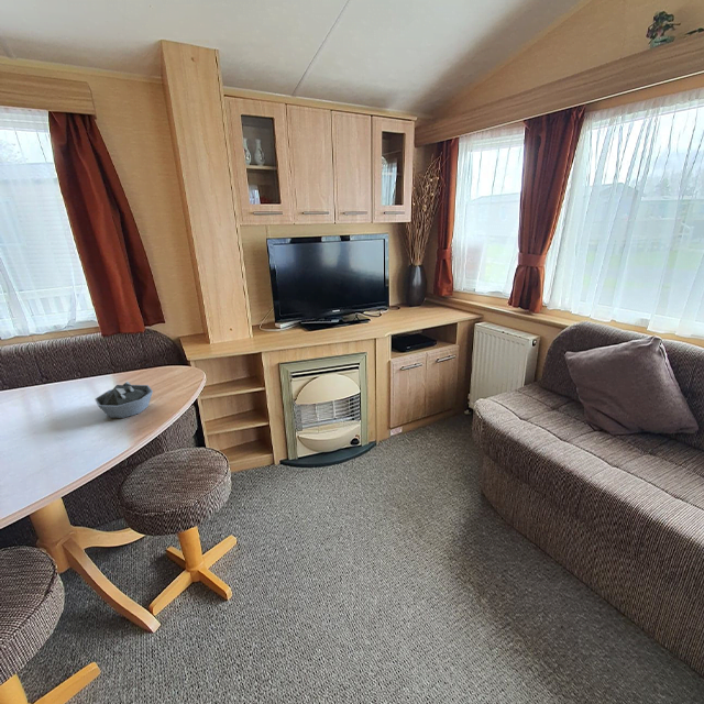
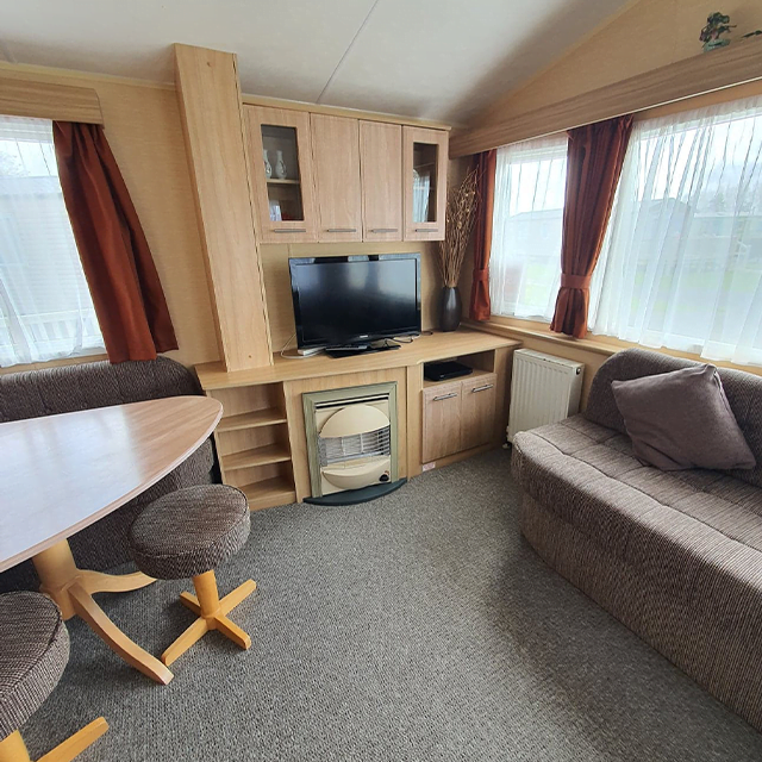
- bowl [95,381,154,419]
